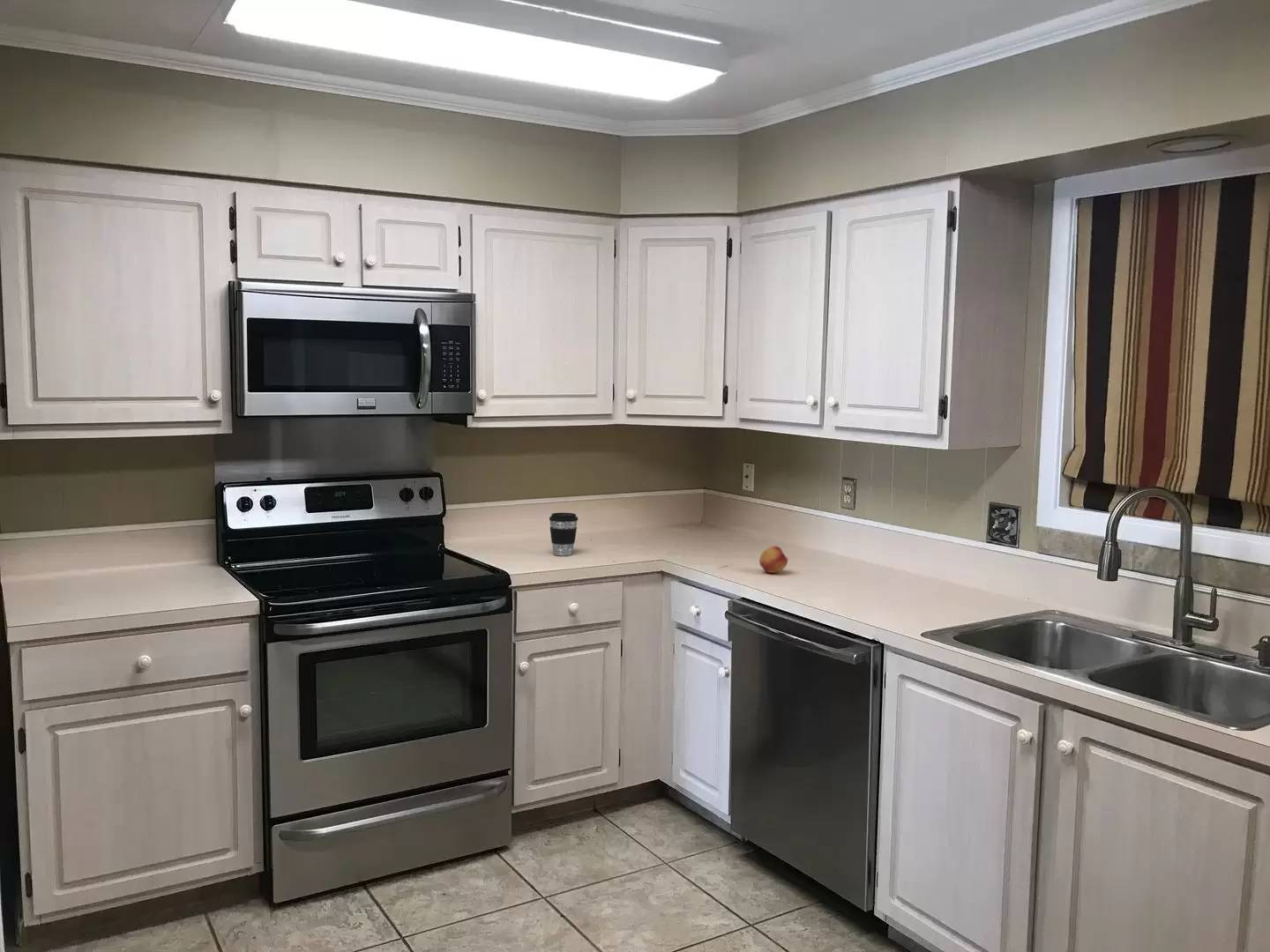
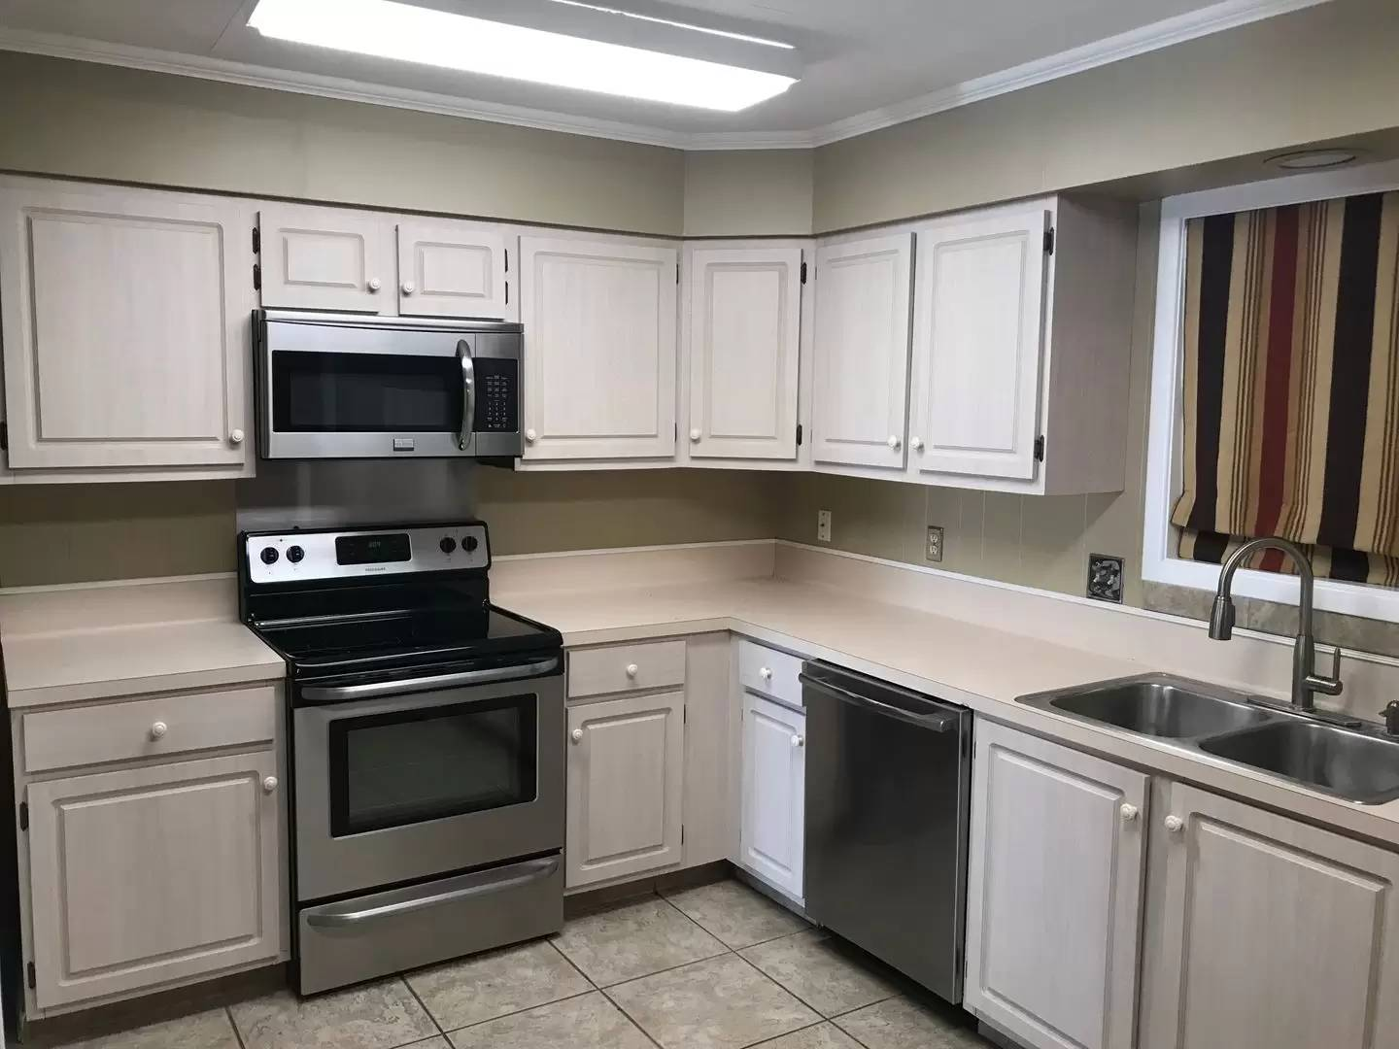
- coffee cup [549,512,579,556]
- fruit [758,545,788,574]
